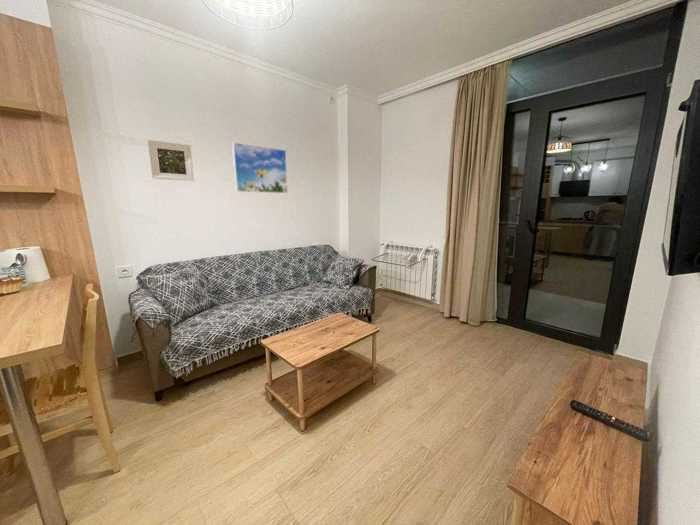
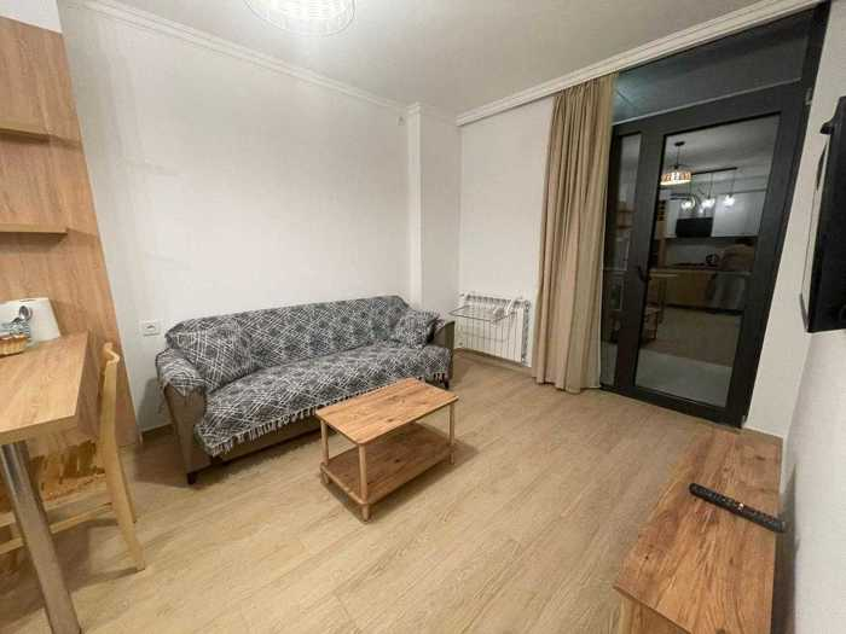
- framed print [231,142,289,194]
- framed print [147,139,195,182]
